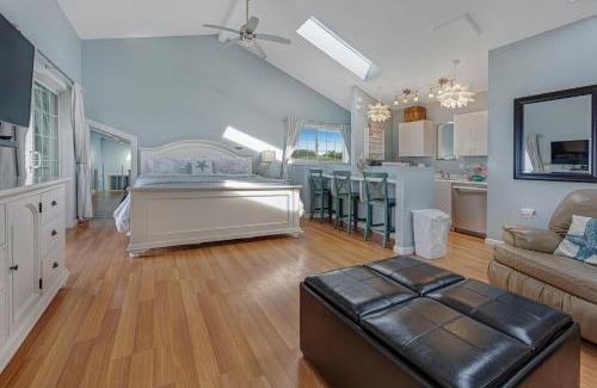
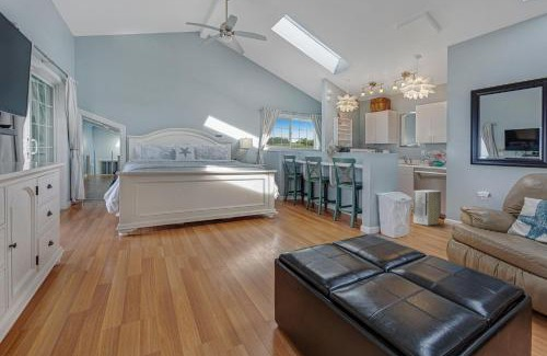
+ air purifier [412,190,442,227]
